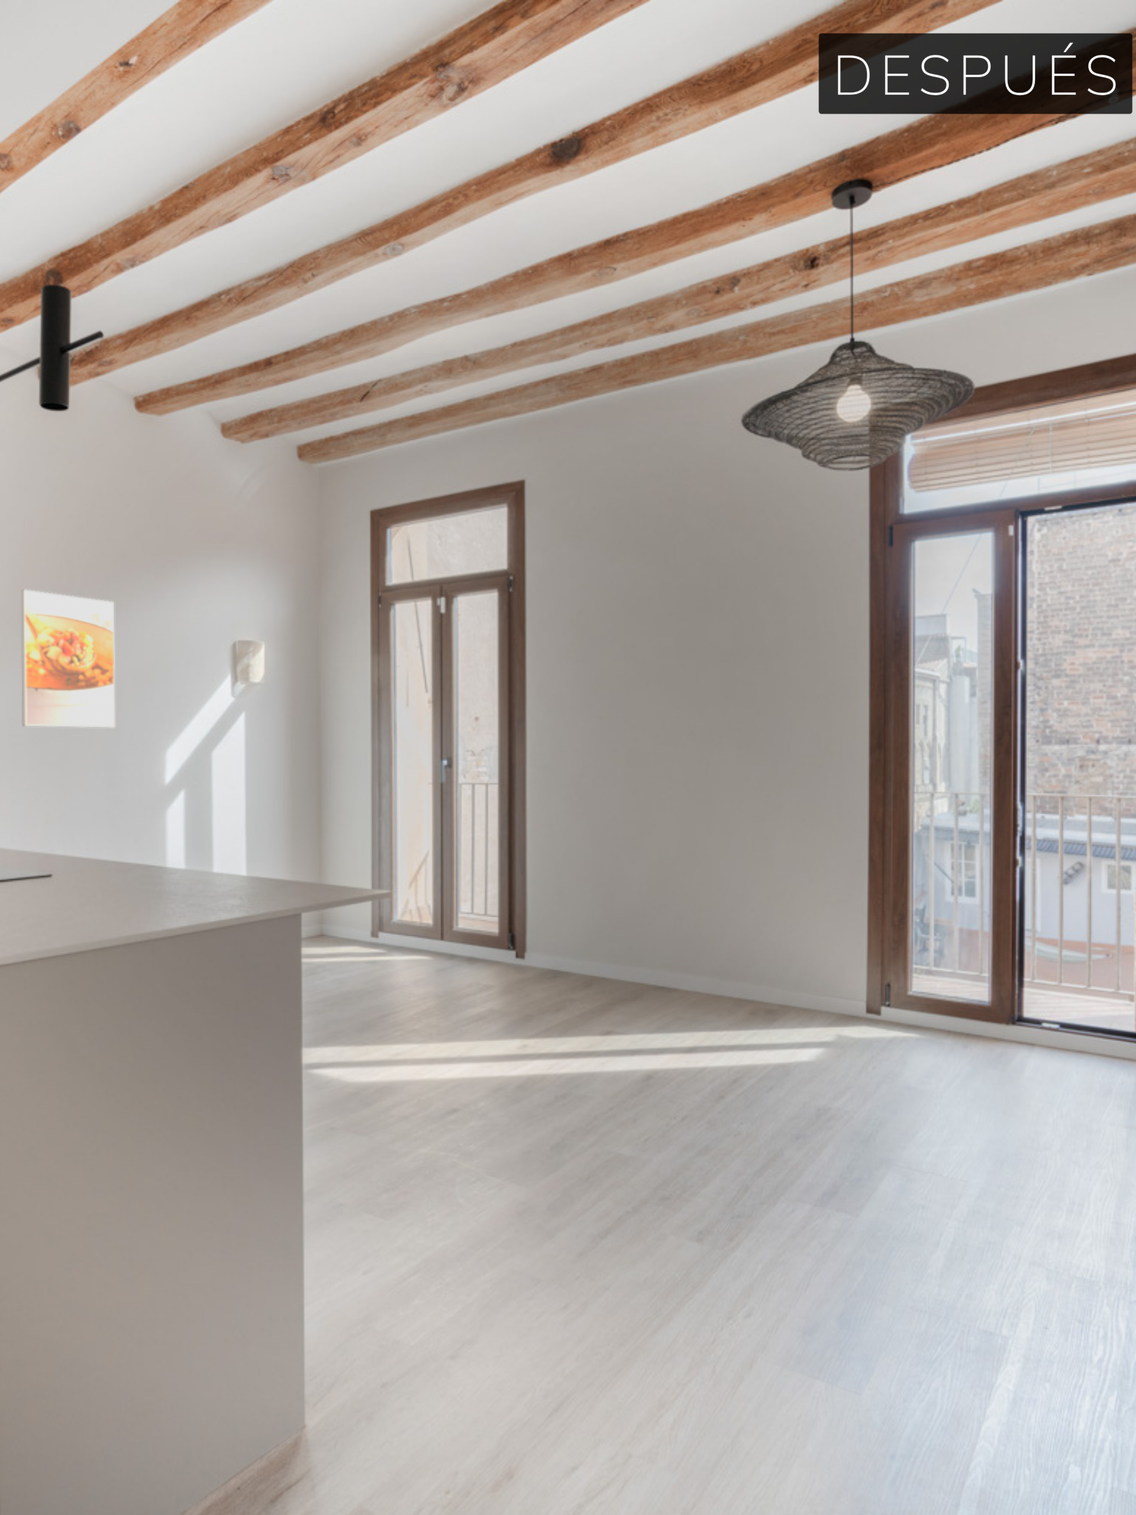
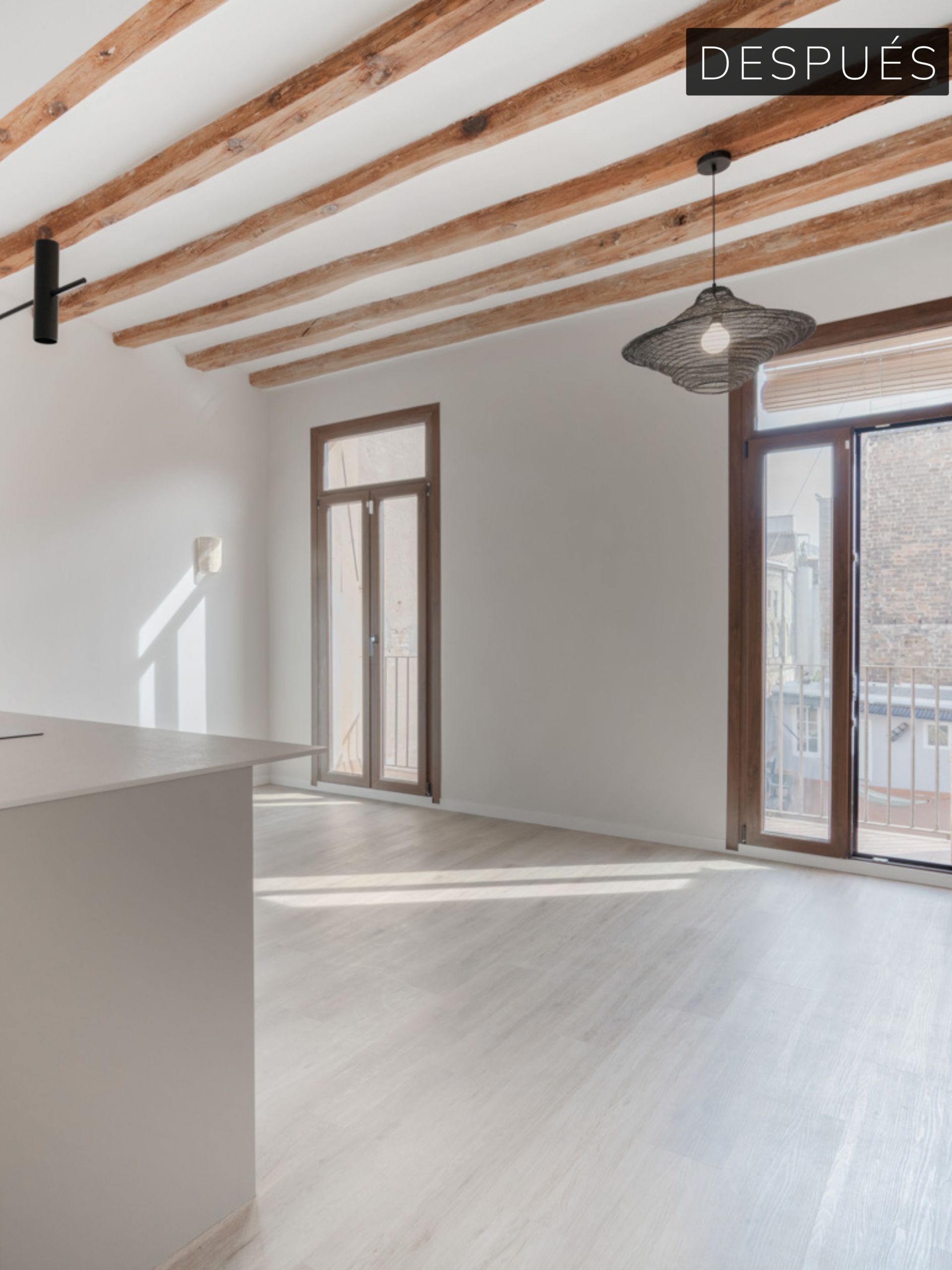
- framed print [20,589,116,728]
